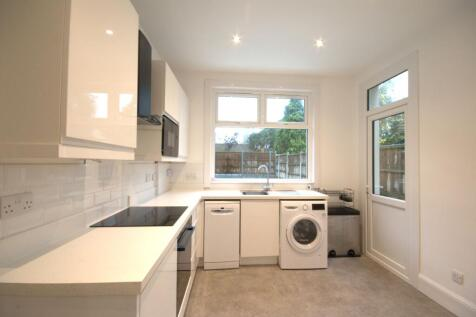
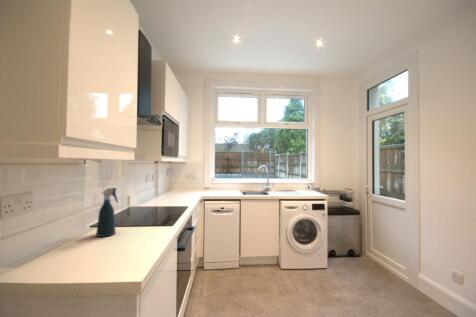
+ spray bottle [95,187,119,238]
